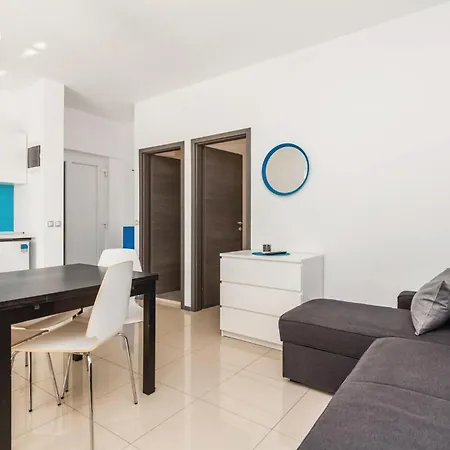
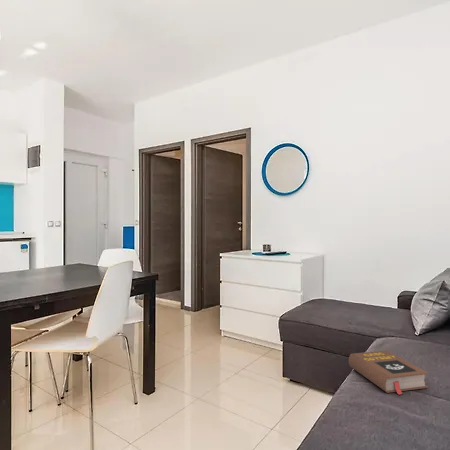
+ book [348,350,429,396]
